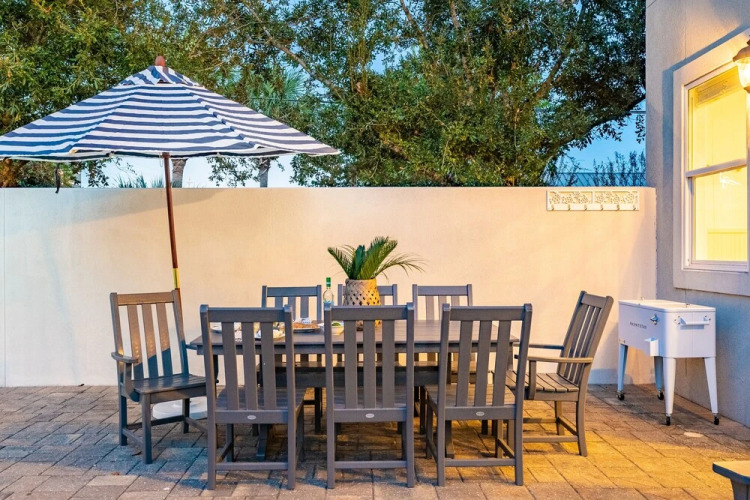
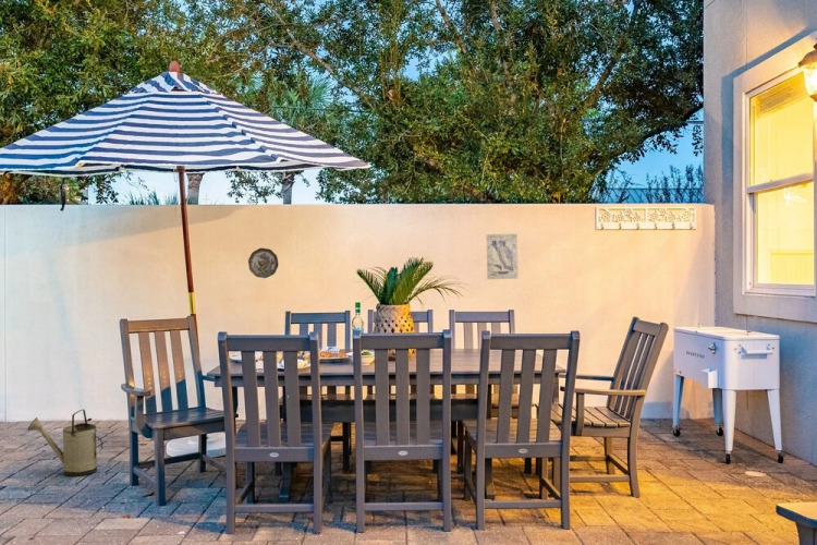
+ decorative plate [247,247,280,279]
+ wall art [486,232,520,280]
+ watering can [26,409,103,477]
